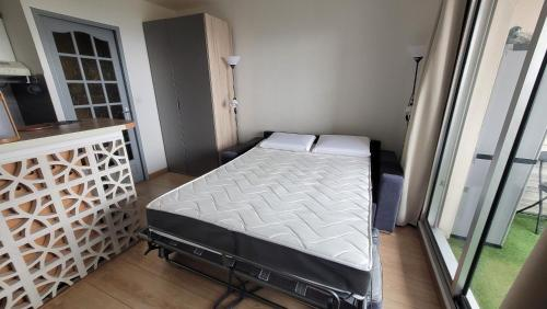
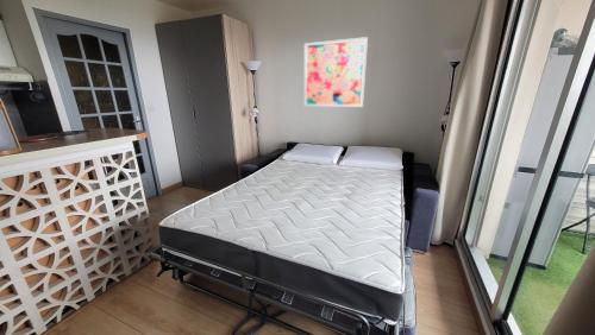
+ wall art [302,36,369,108]
